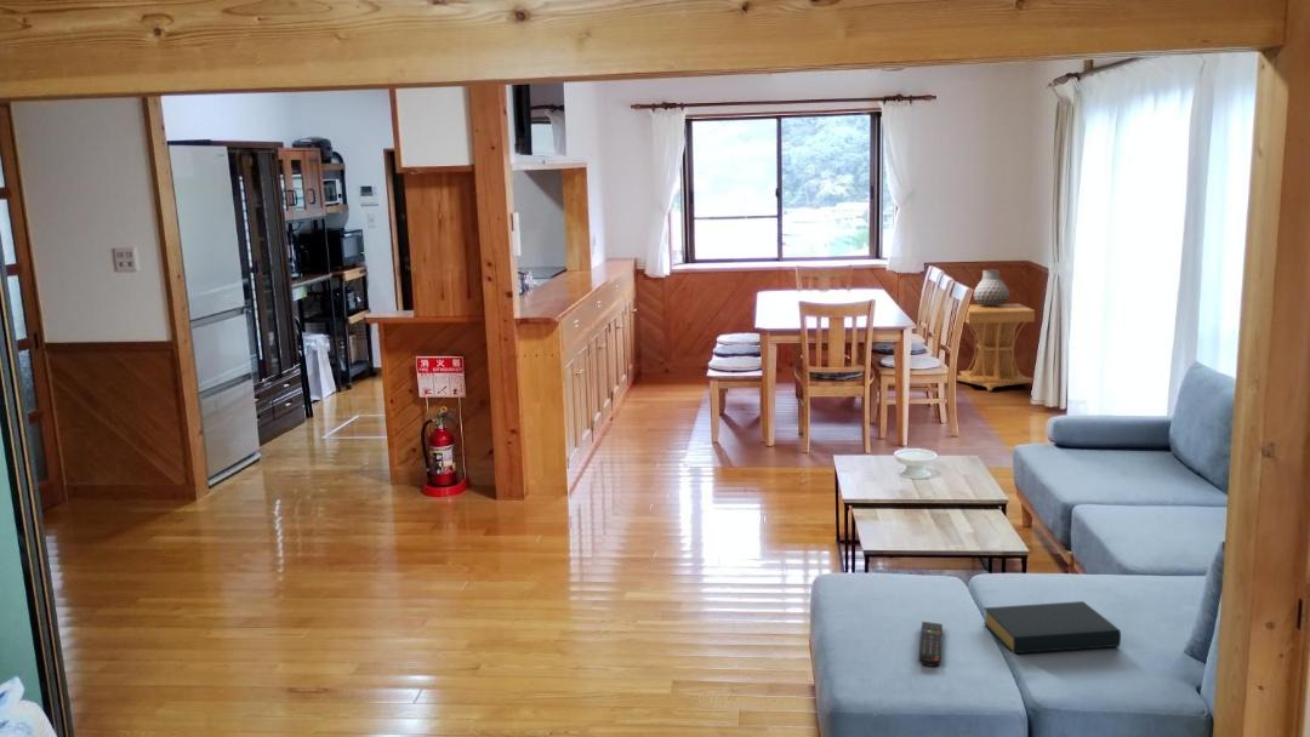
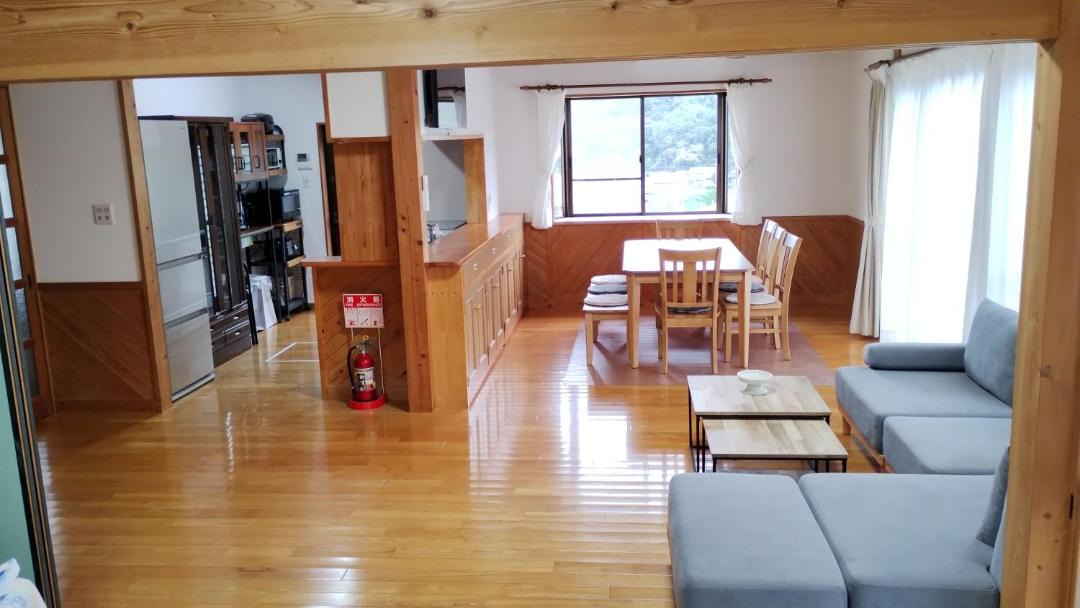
- remote control [917,621,944,668]
- hardback book [982,600,1122,655]
- vase [973,269,1010,305]
- side table [956,303,1036,392]
